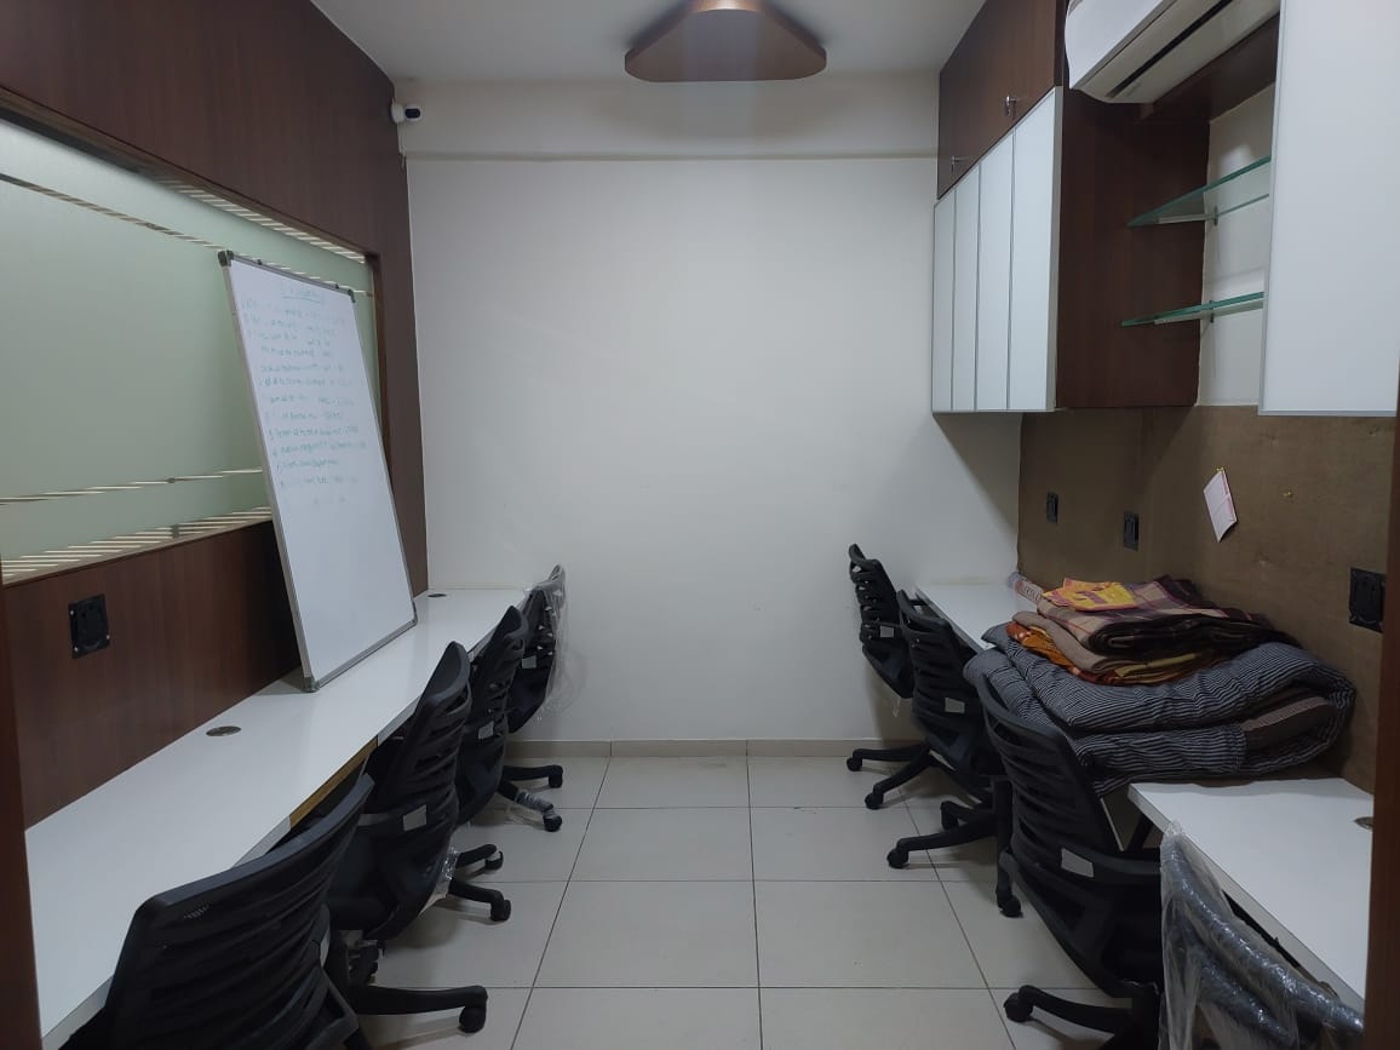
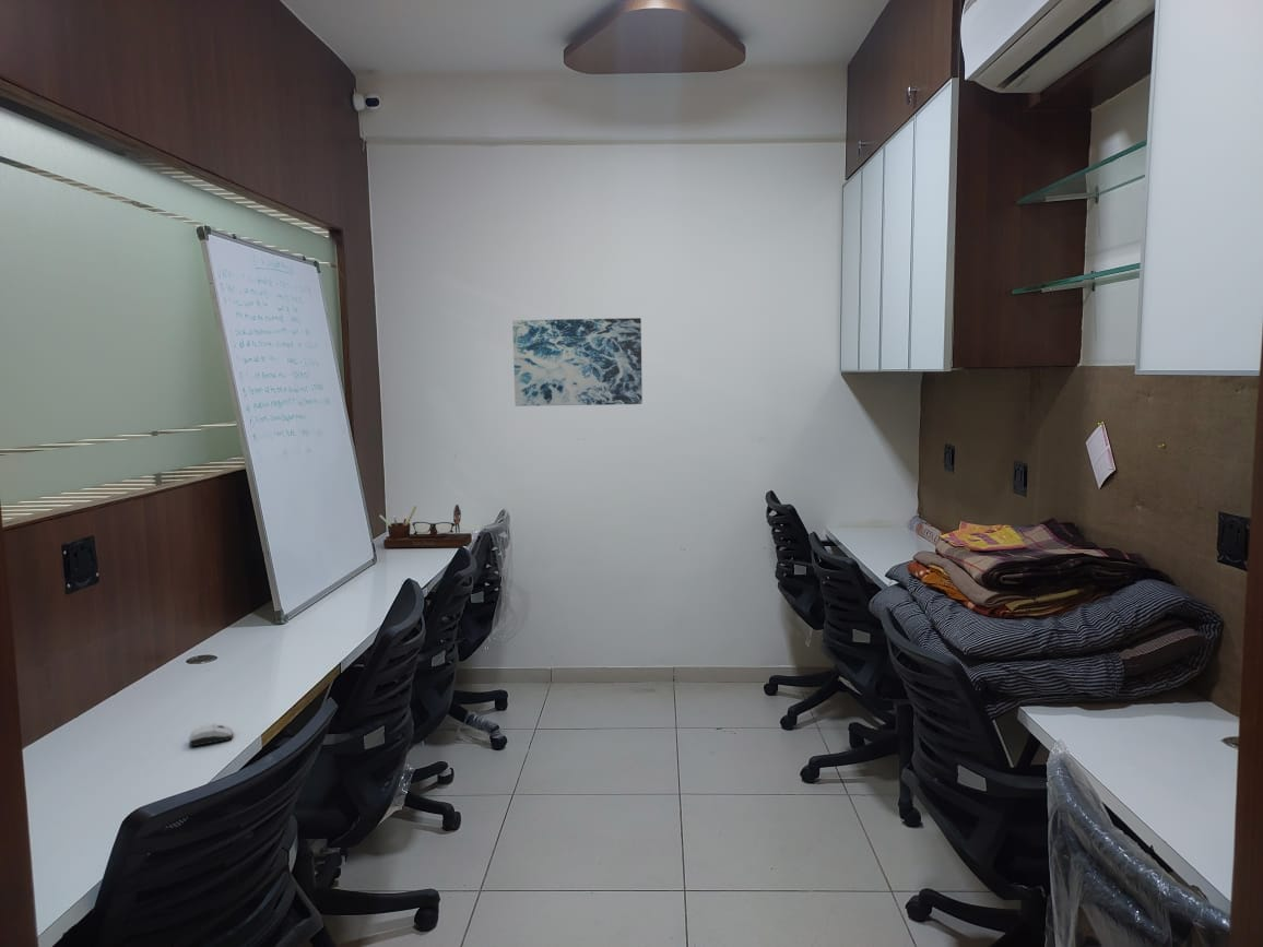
+ computer mouse [188,723,234,747]
+ wall art [511,317,644,407]
+ desk organizer [378,504,473,548]
